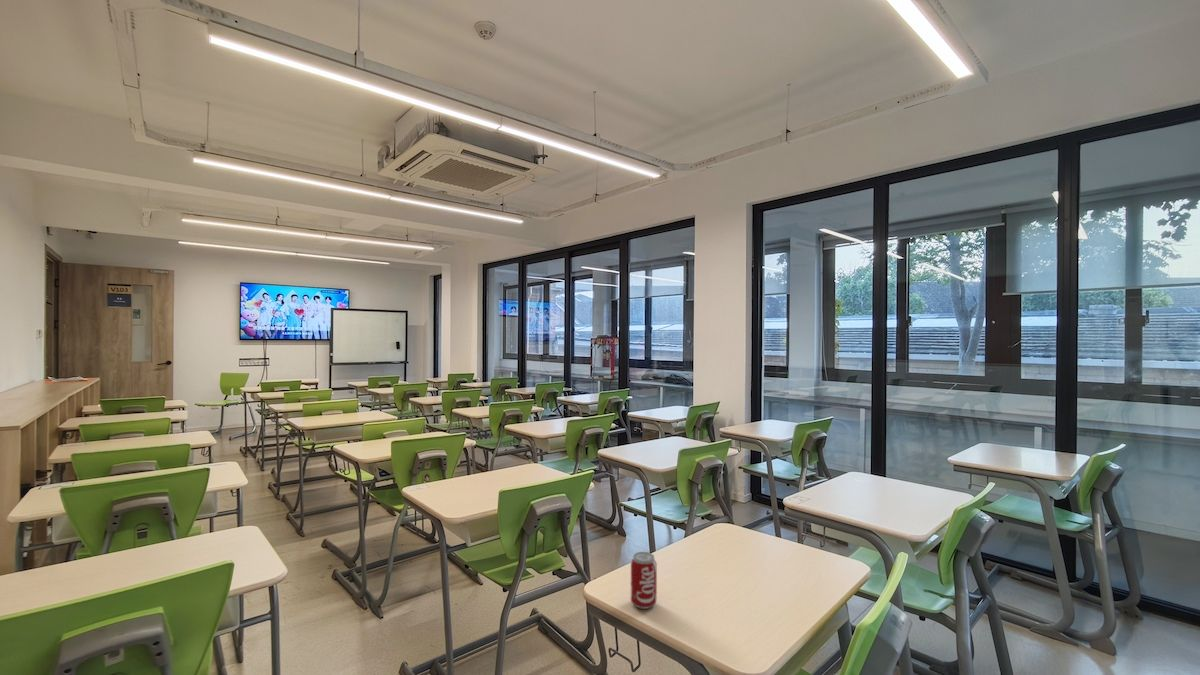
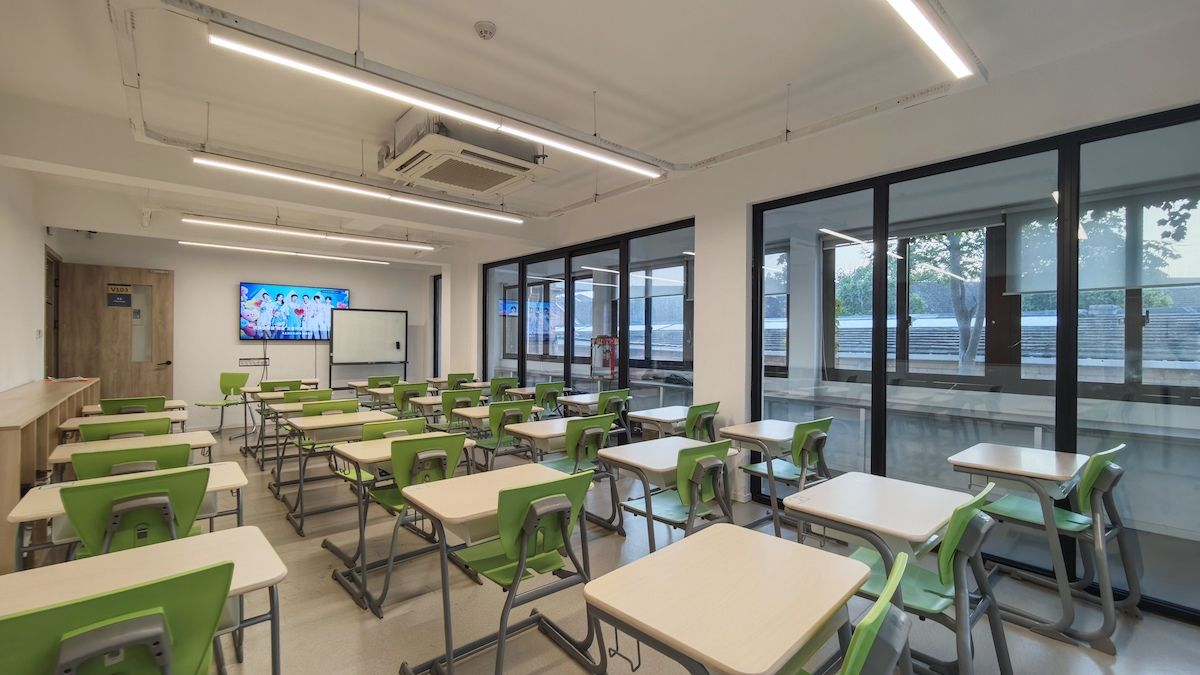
- beverage can [630,551,658,610]
